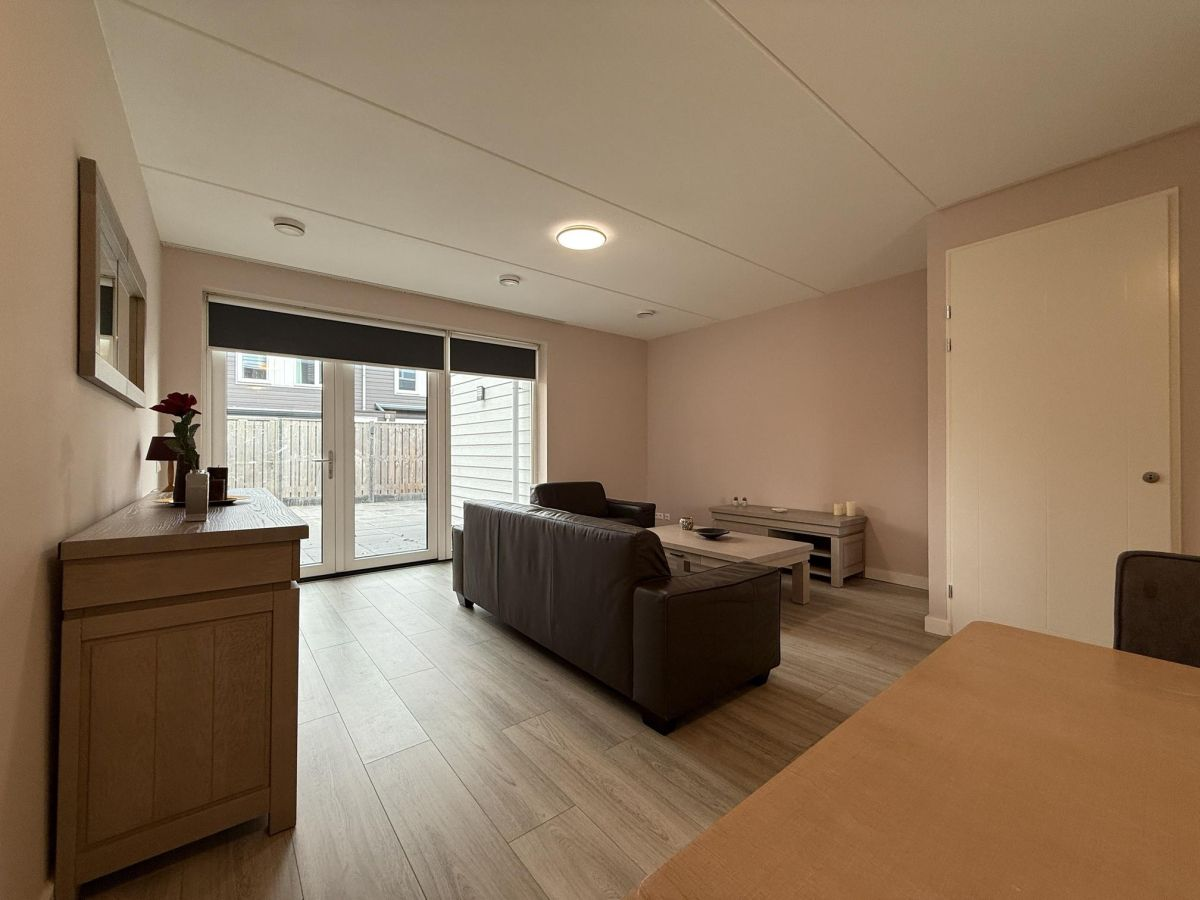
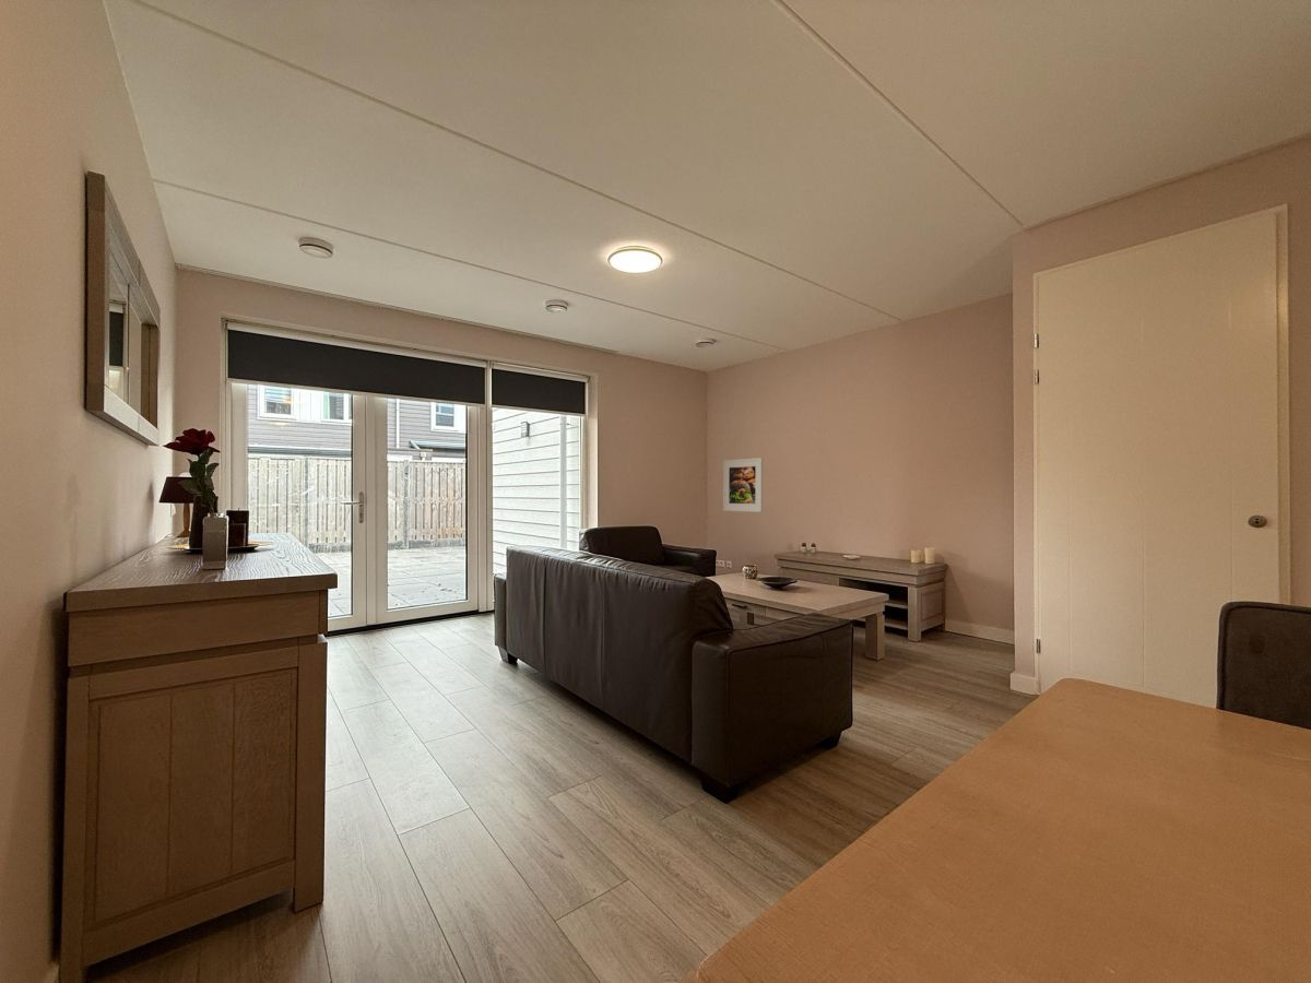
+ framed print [722,457,764,513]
